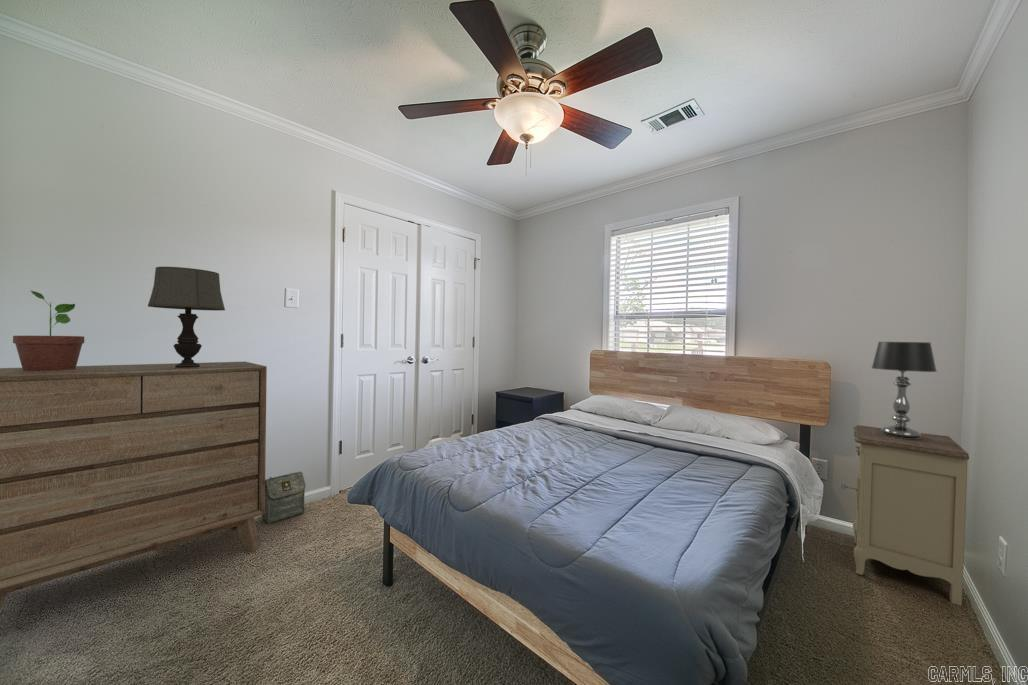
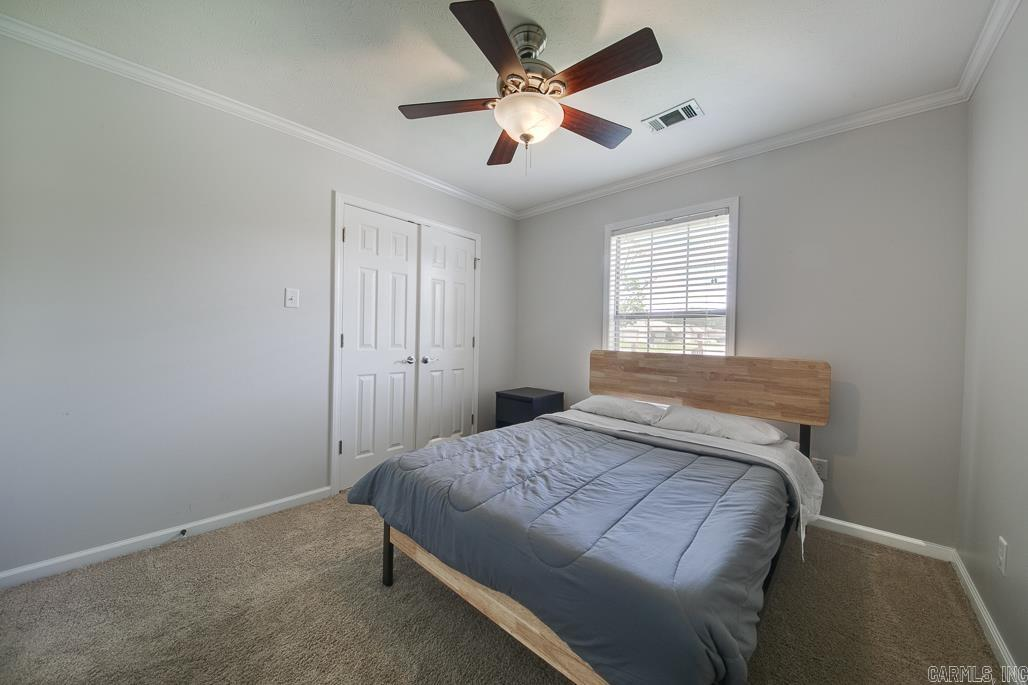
- dresser [0,361,268,610]
- table lamp [871,341,938,439]
- bag [261,471,307,525]
- table lamp [147,266,226,368]
- potted plant [12,289,85,371]
- nightstand [840,424,970,607]
